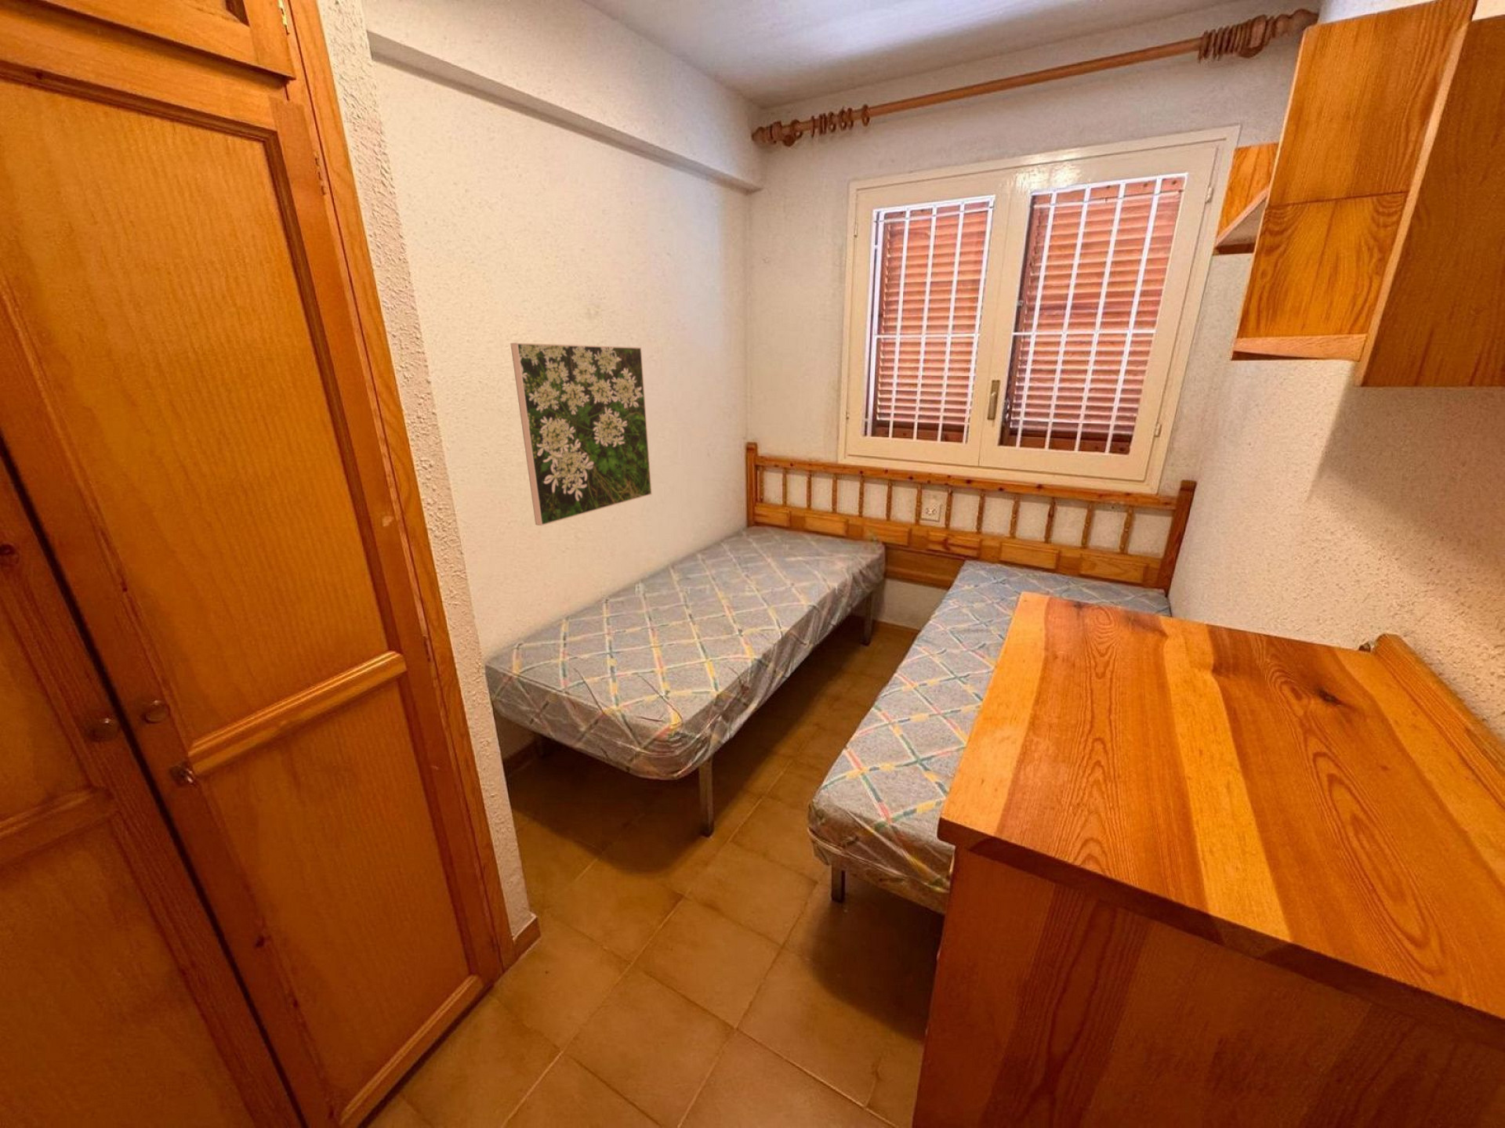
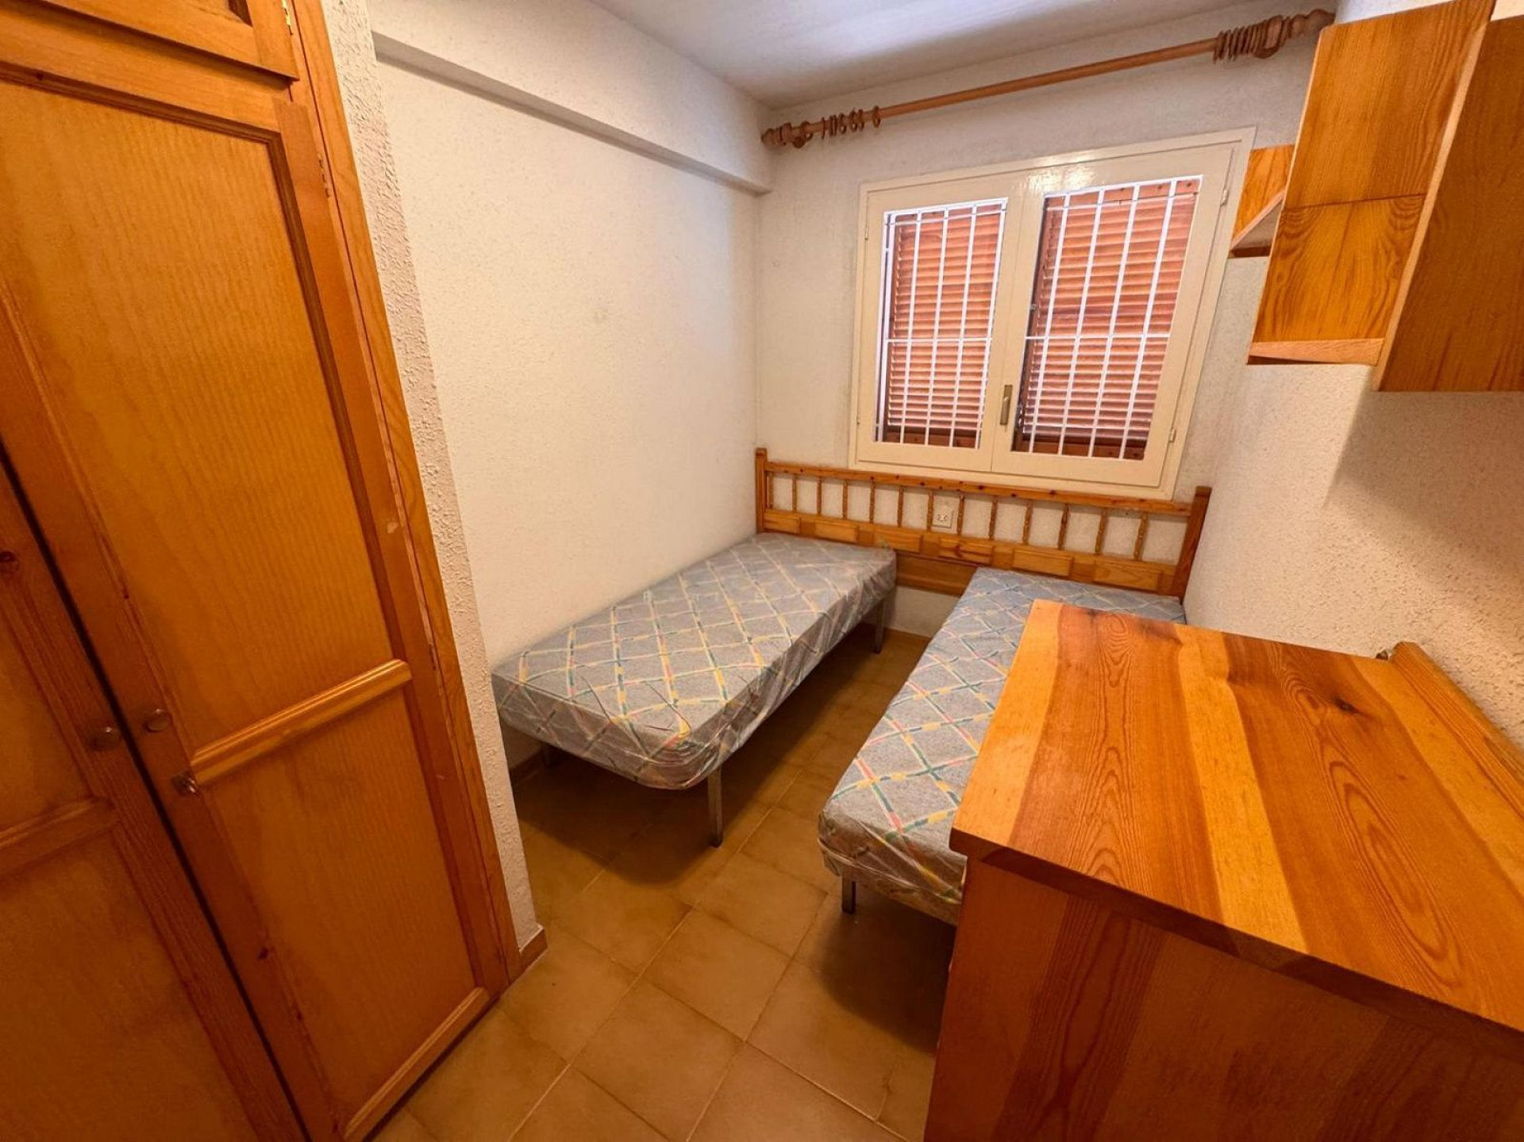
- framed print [510,342,653,526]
